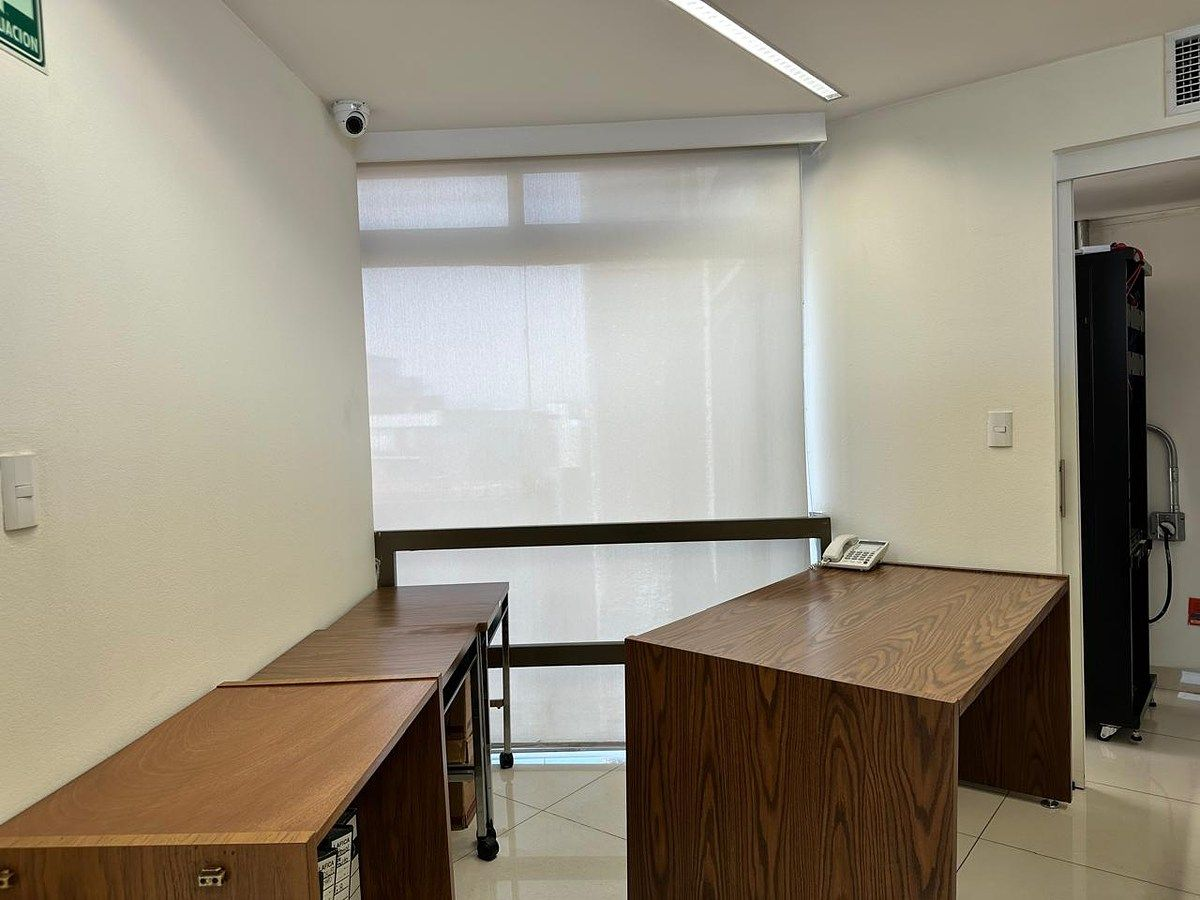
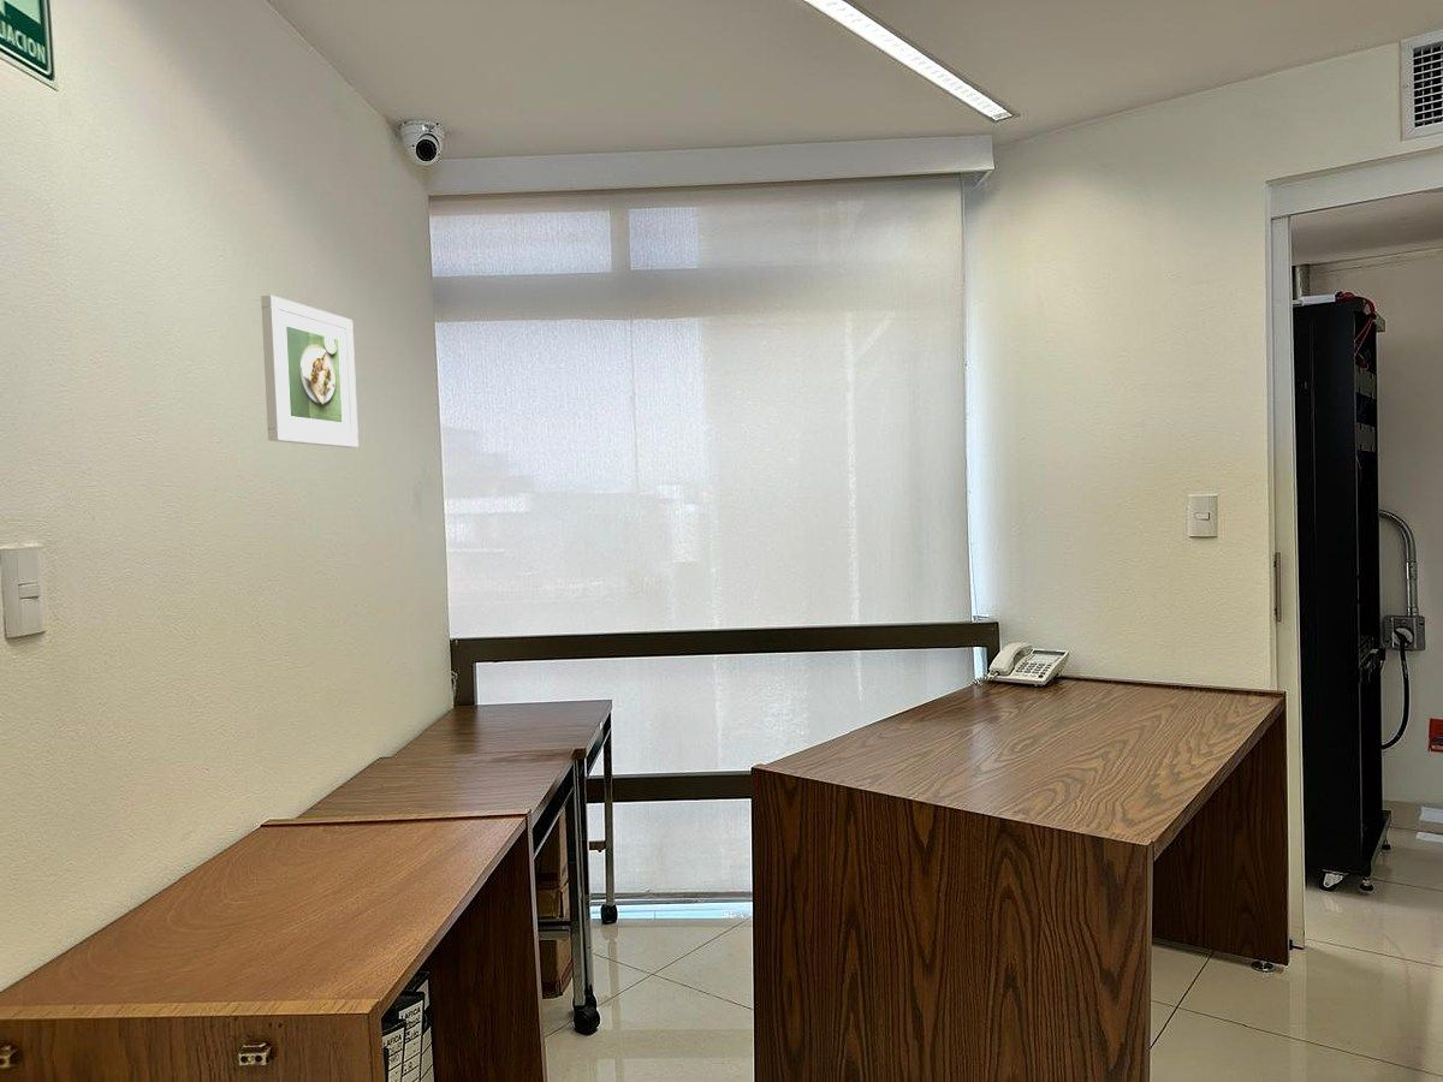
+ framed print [260,293,360,448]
